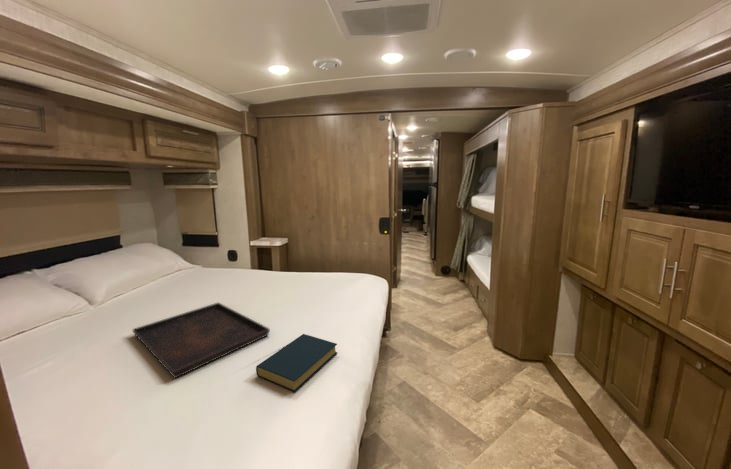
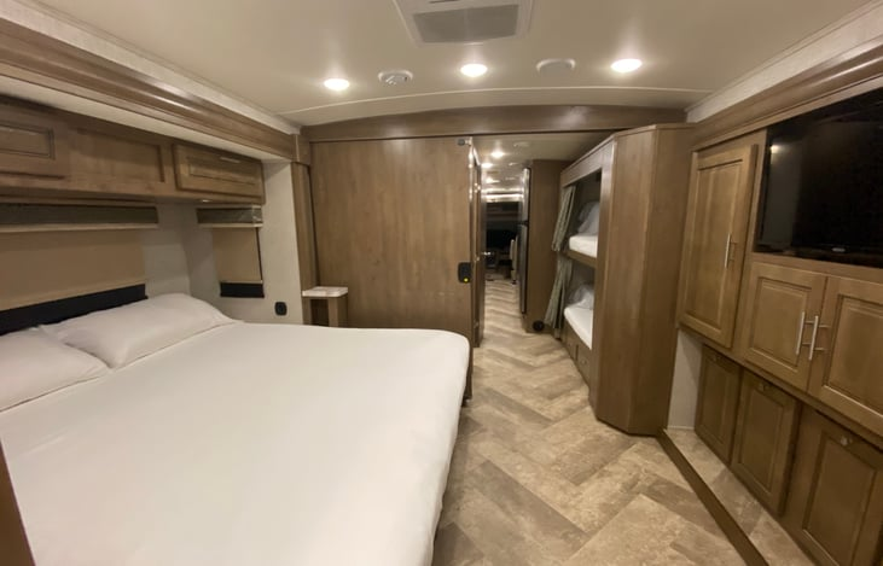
- hardback book [255,333,339,393]
- serving tray [132,302,271,379]
